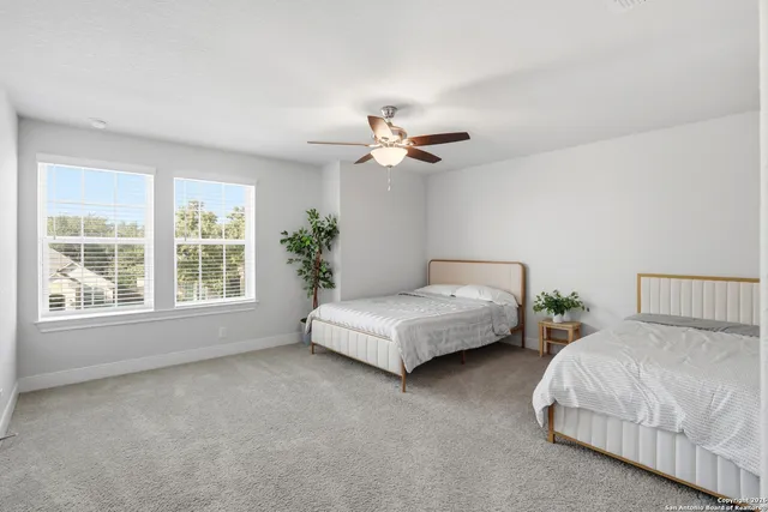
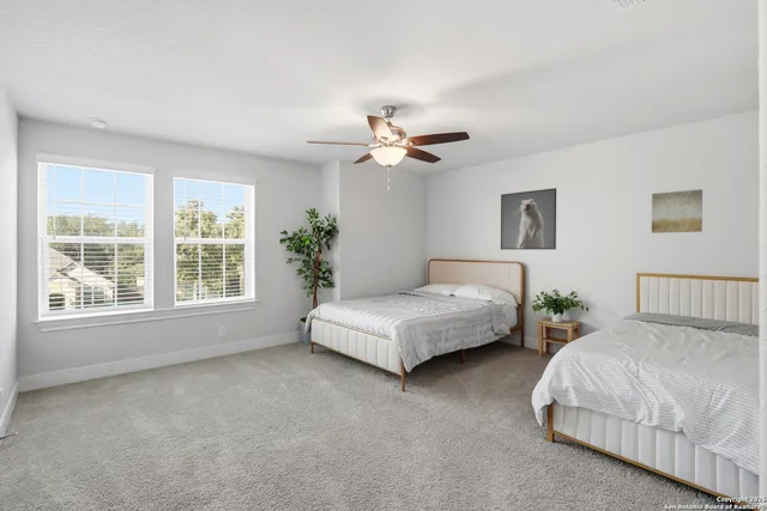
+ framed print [500,187,557,250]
+ wall art [651,188,703,235]
